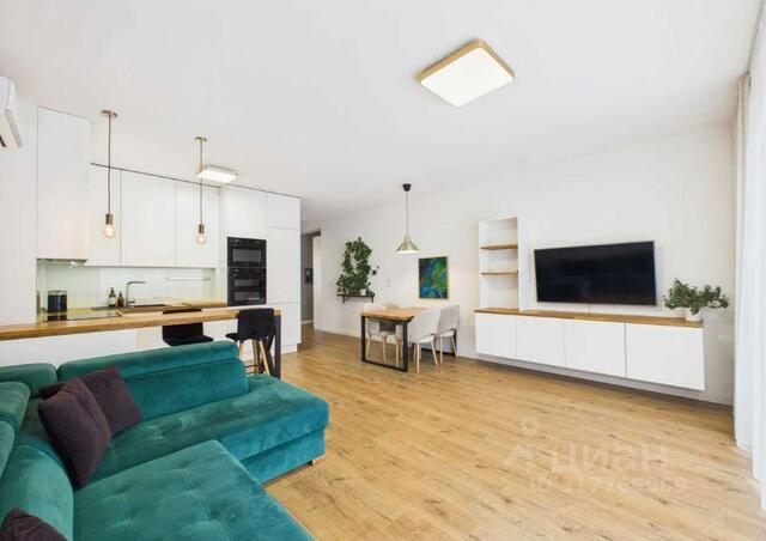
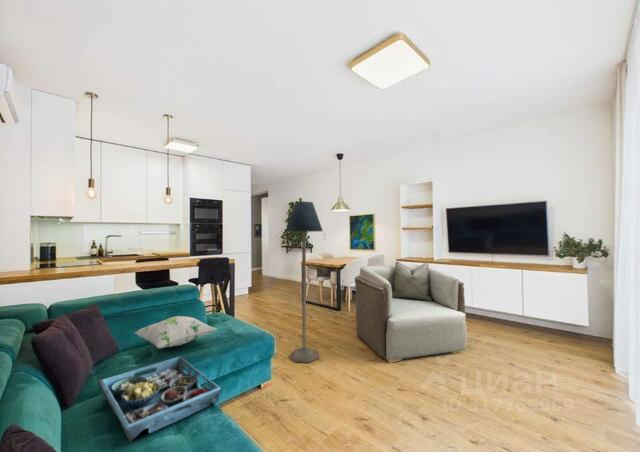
+ floor lamp [285,201,324,364]
+ serving tray [98,356,222,443]
+ armchair [354,261,468,364]
+ decorative pillow [134,315,218,349]
